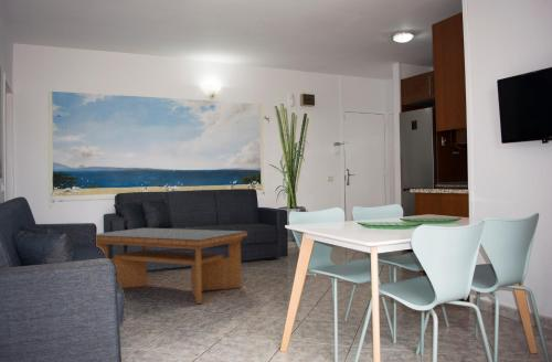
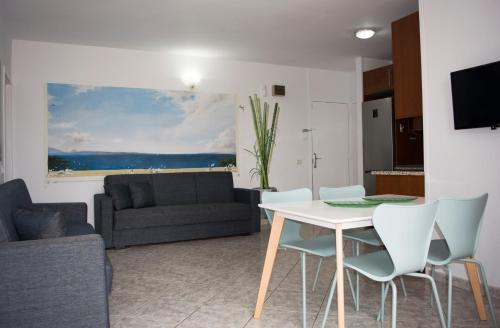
- coffee table [95,227,248,305]
